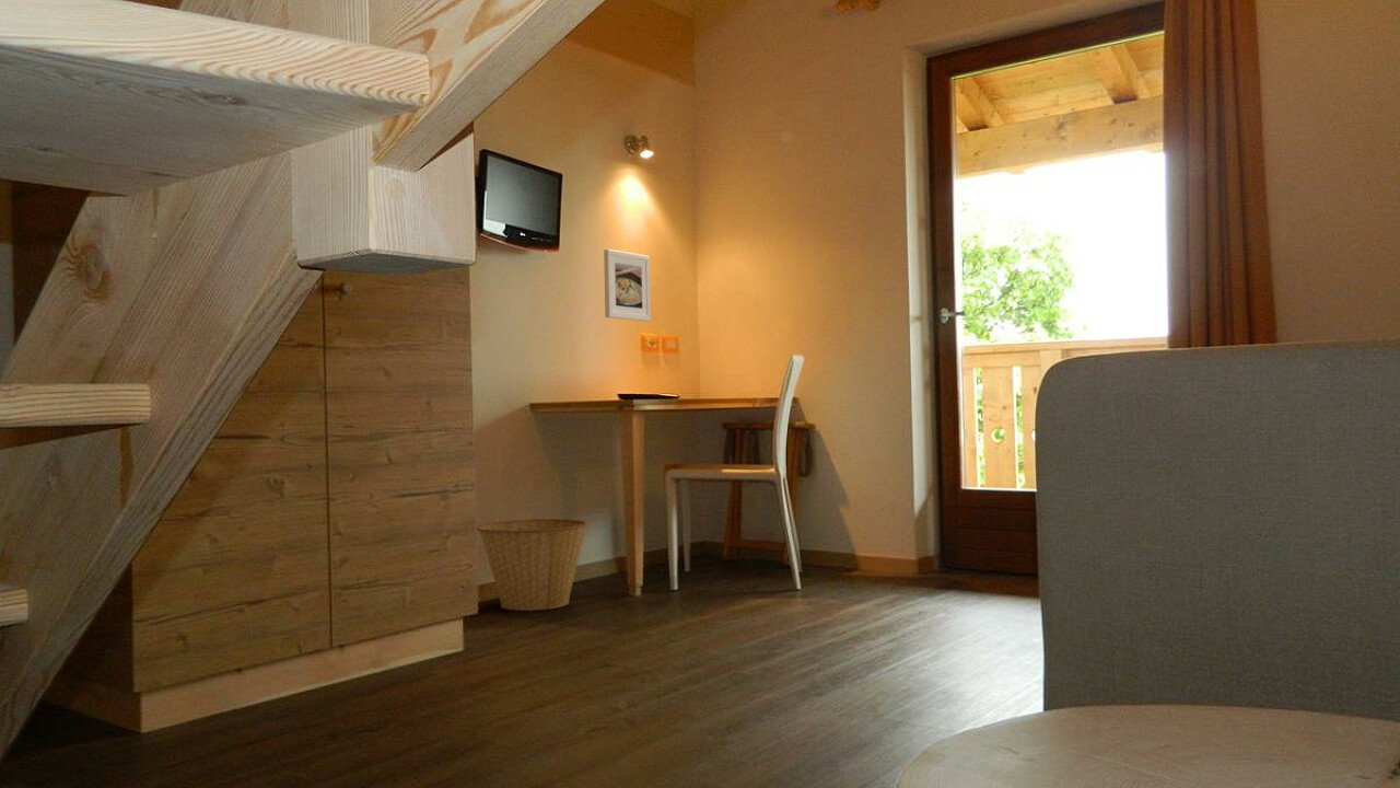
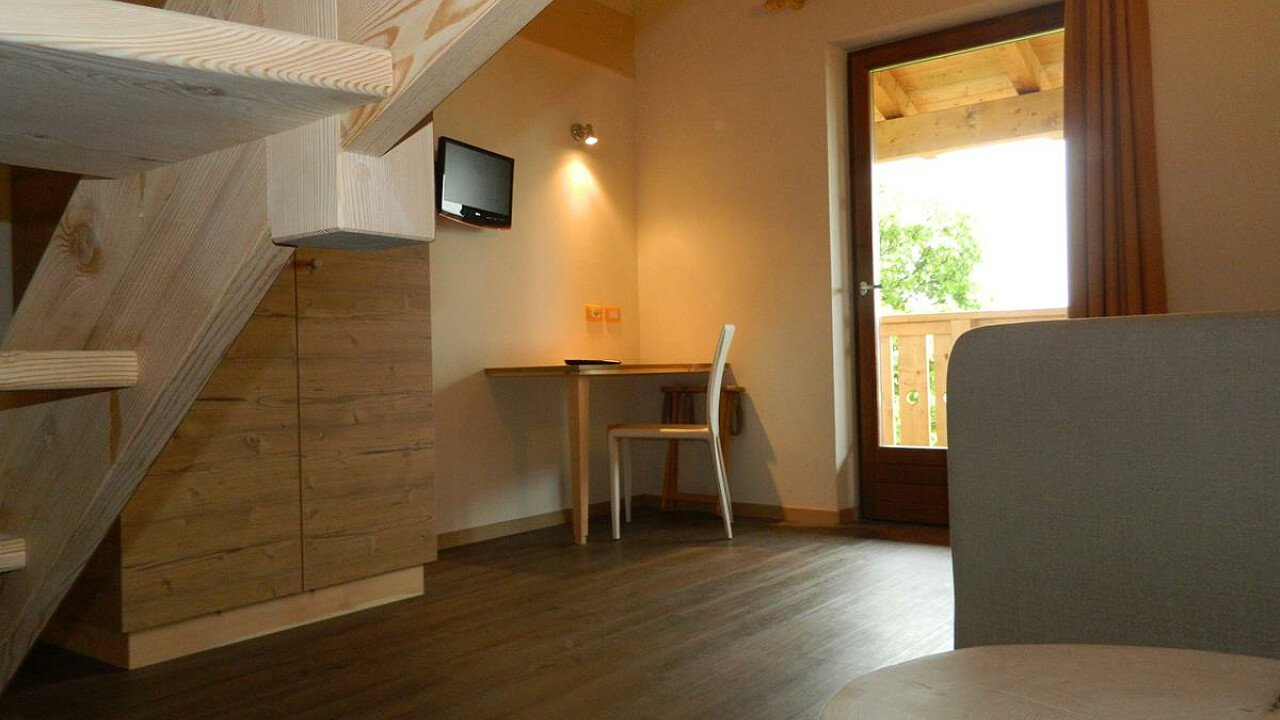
- basket [475,518,590,612]
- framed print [603,247,652,323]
